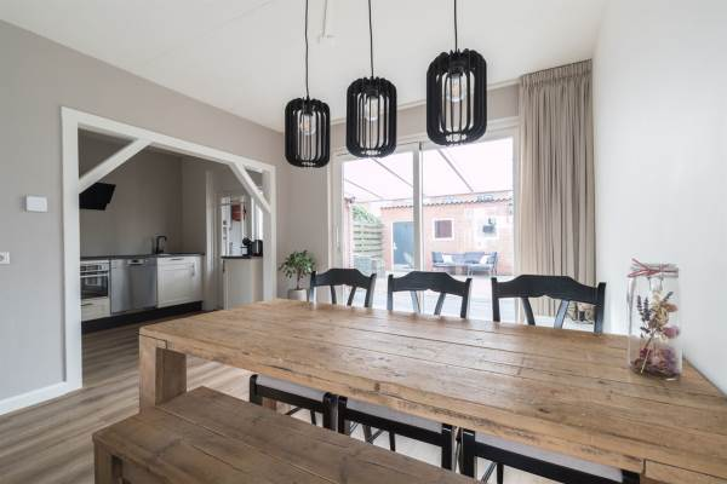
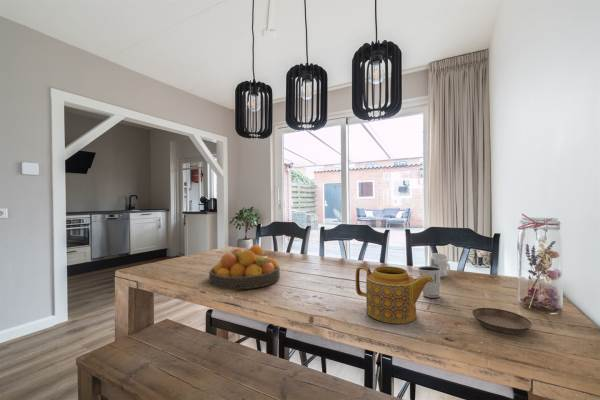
+ teapot [354,265,434,324]
+ saucer [471,307,533,335]
+ dixie cup [417,265,441,299]
+ mug [430,252,451,278]
+ fruit bowl [208,244,281,291]
